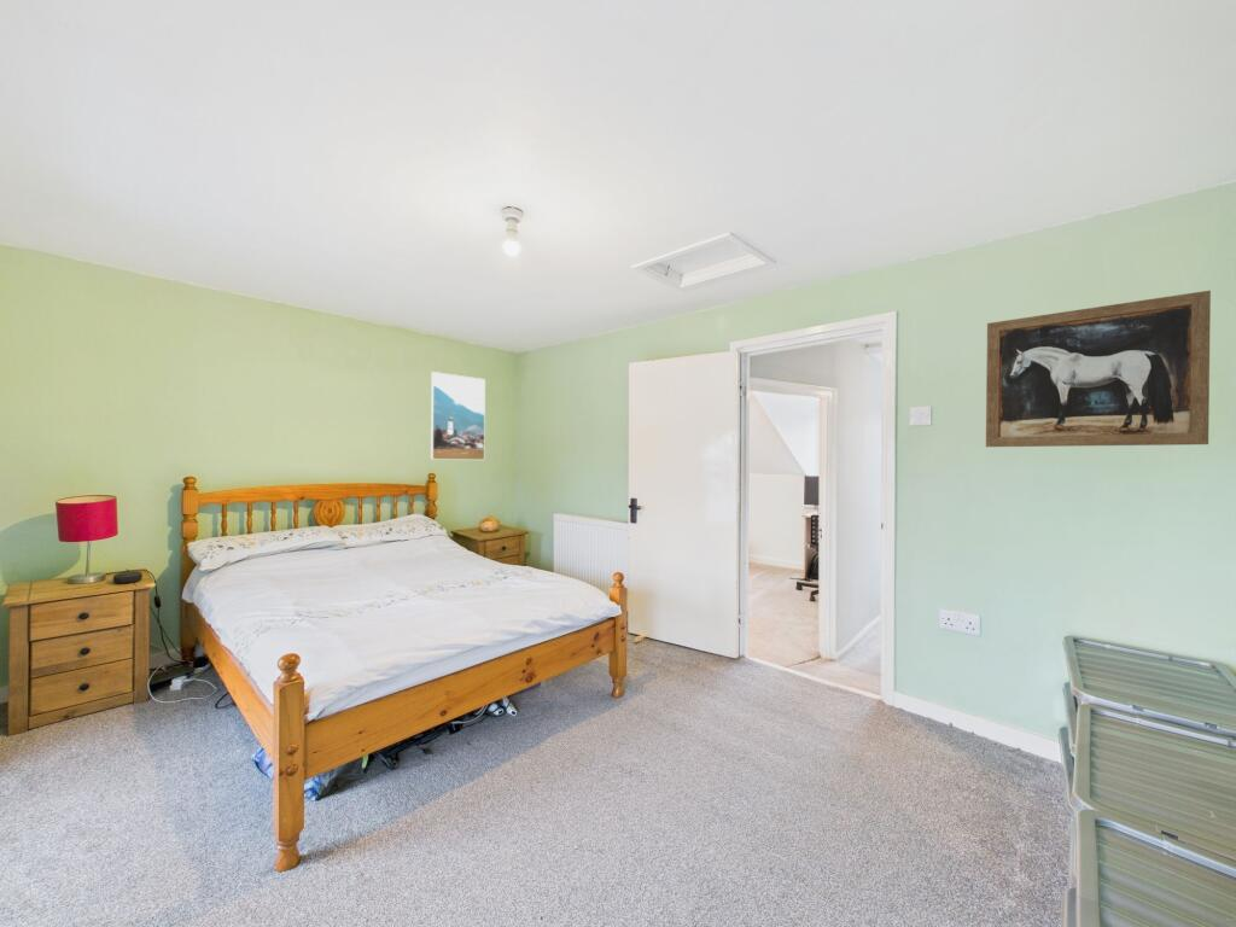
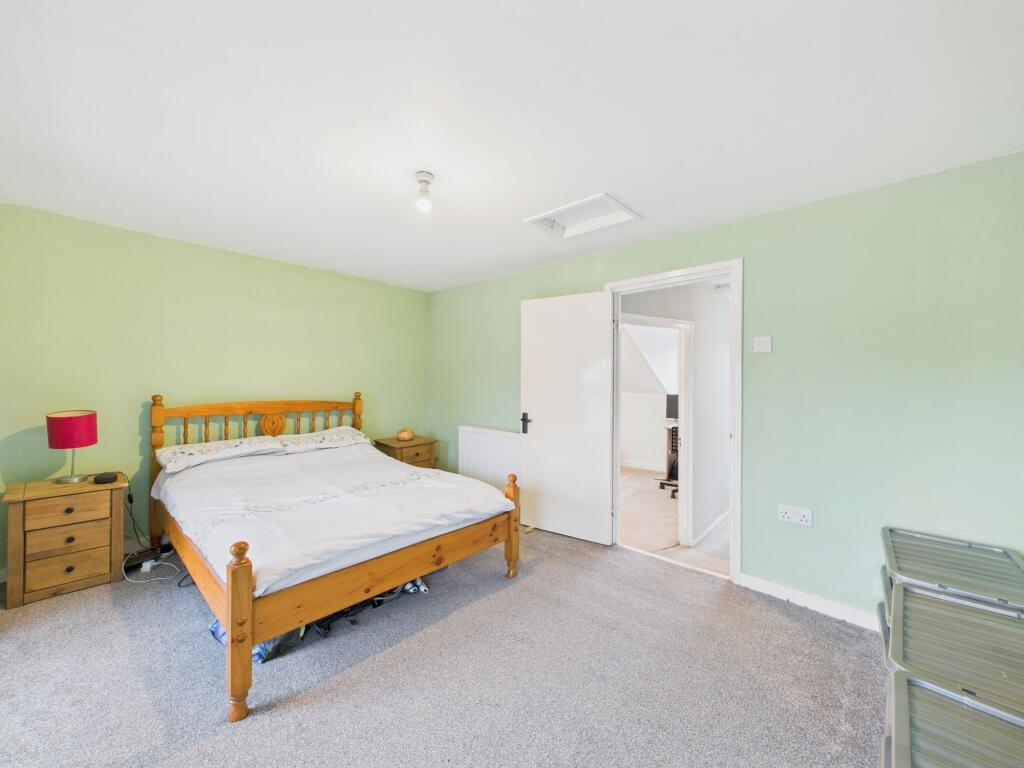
- wall art [985,290,1212,448]
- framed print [430,371,486,461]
